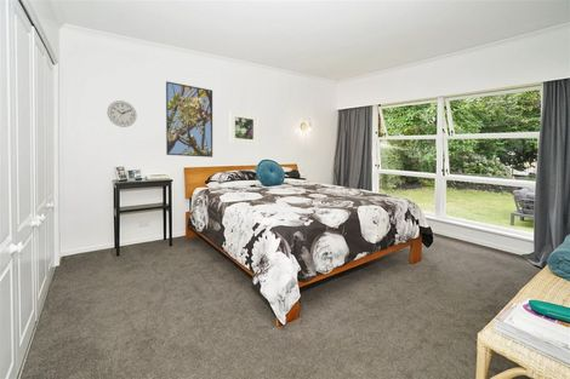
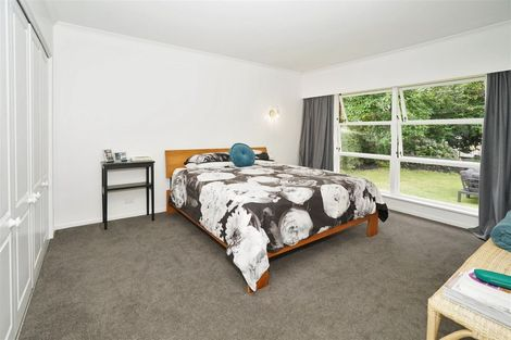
- wall clock [107,99,138,128]
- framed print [229,110,258,147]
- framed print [165,80,213,159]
